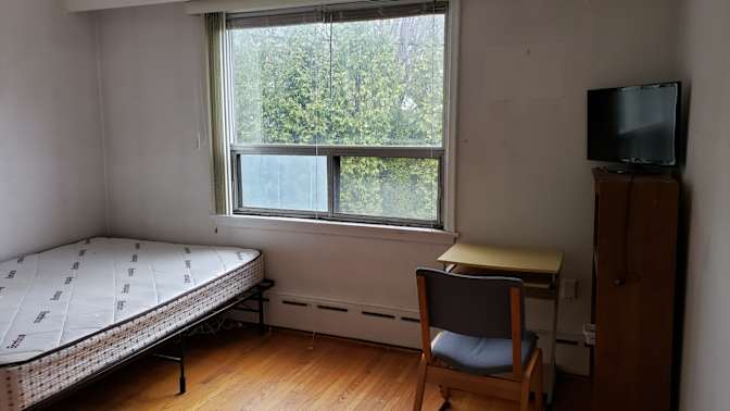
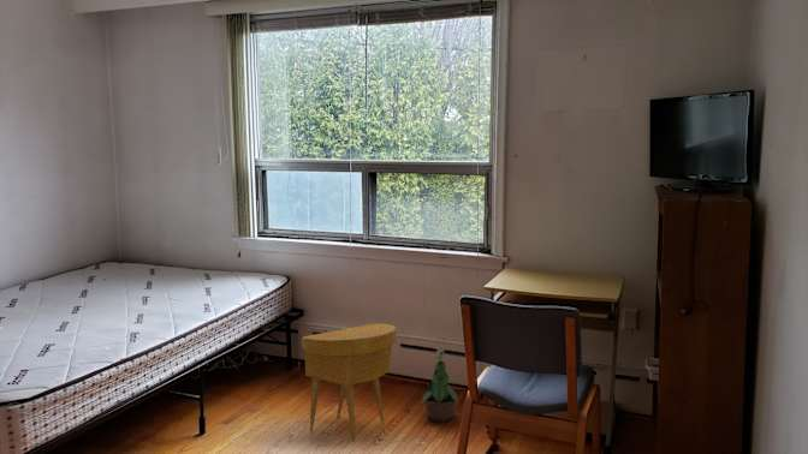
+ side table [301,322,397,443]
+ potted plant [420,351,459,423]
